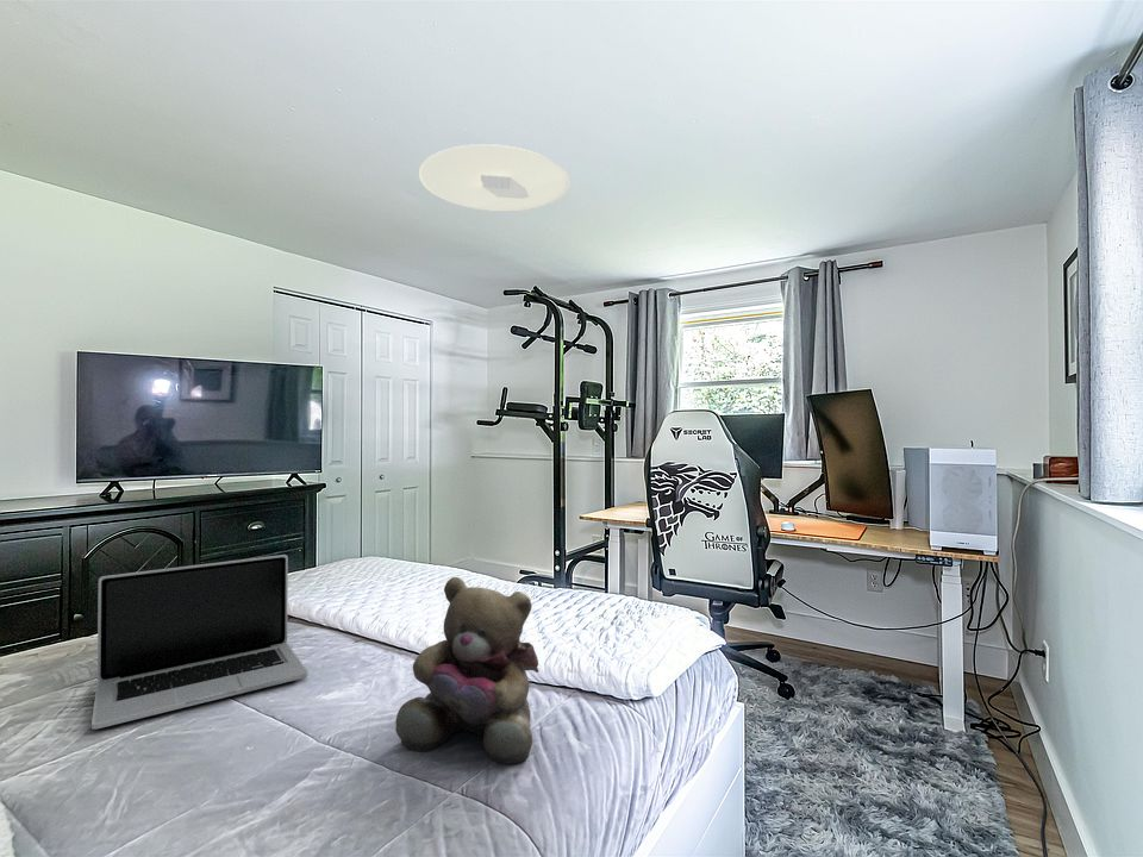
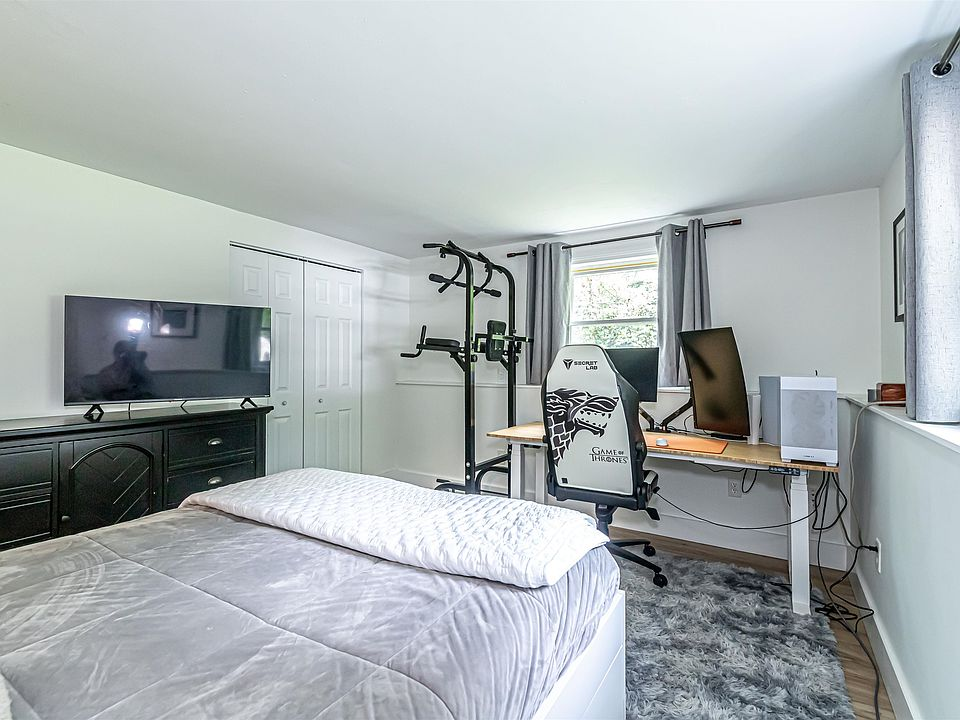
- ceiling light [418,143,572,213]
- teddy bear [394,576,539,765]
- laptop [90,553,310,731]
